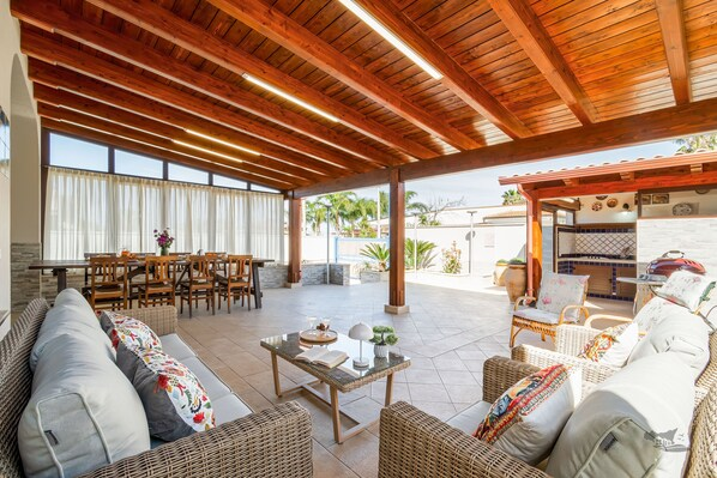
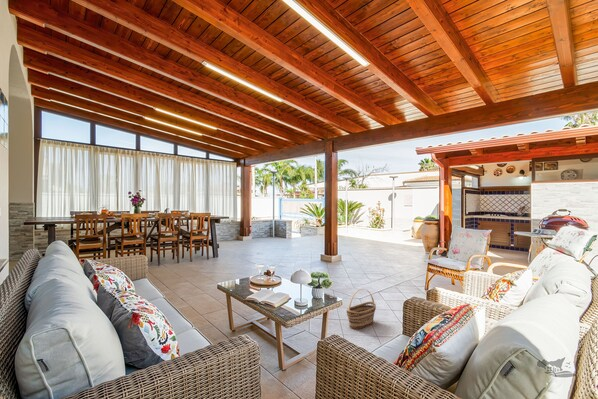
+ basket [346,288,377,330]
